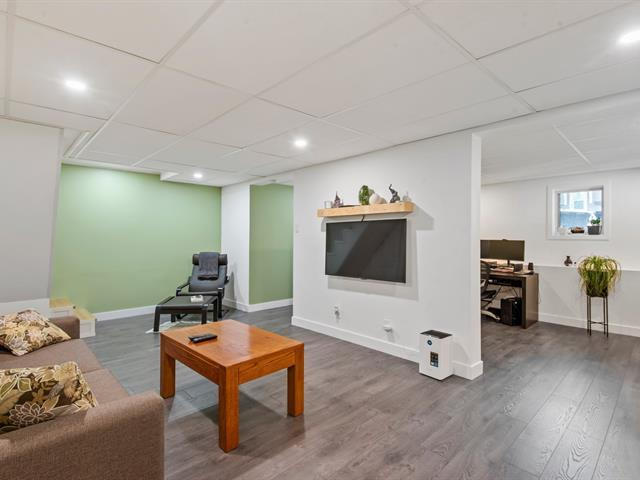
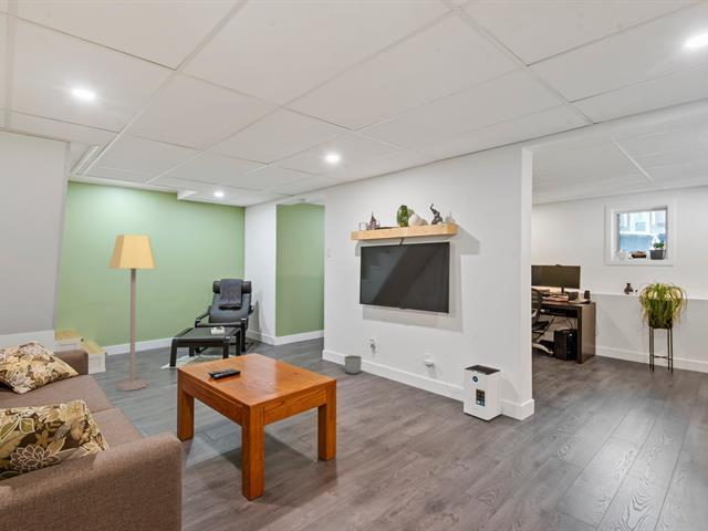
+ planter [343,354,363,375]
+ lamp [107,233,157,392]
